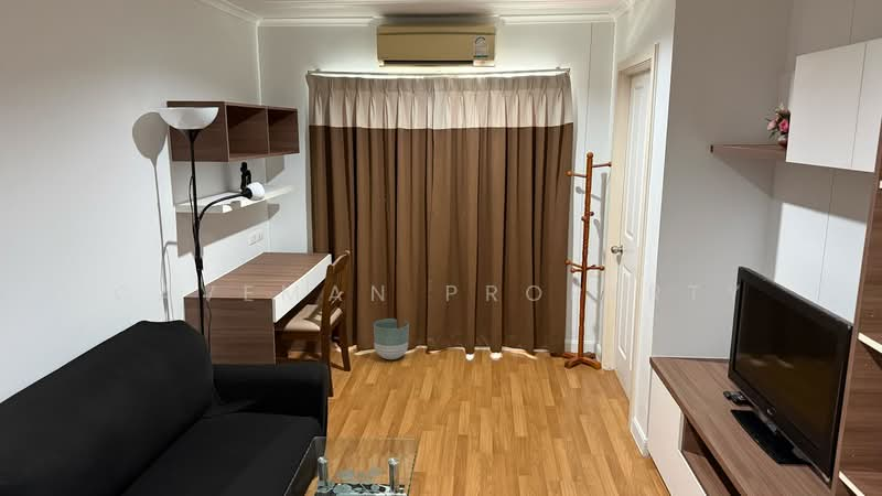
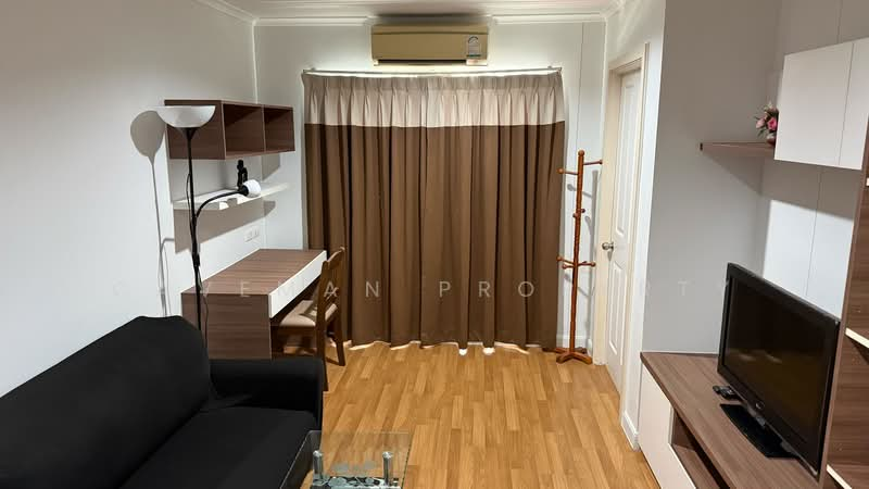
- planter [373,317,410,360]
